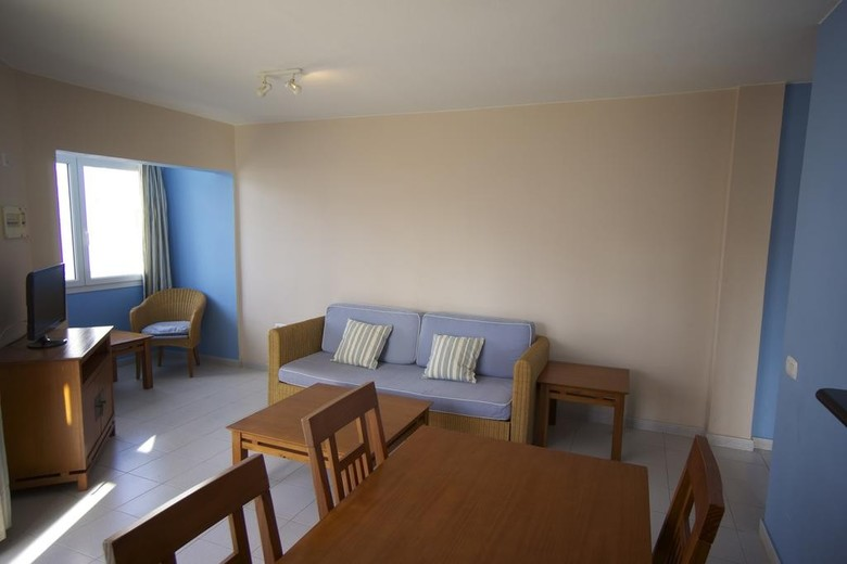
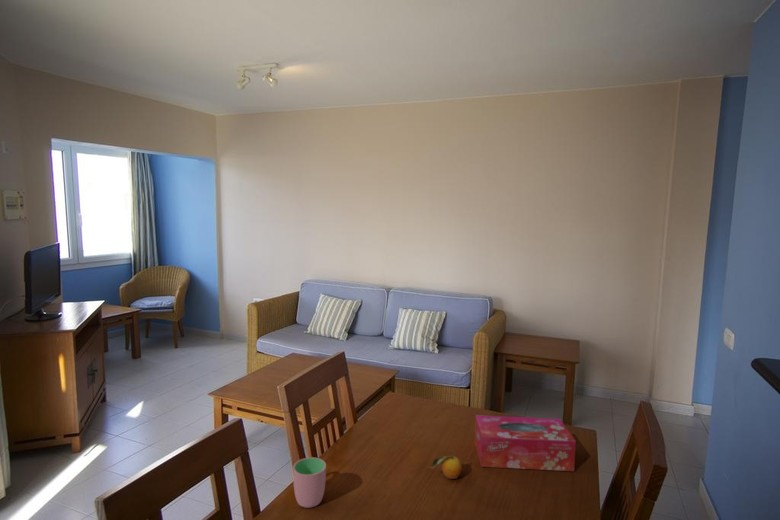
+ fruit [429,450,463,480]
+ tissue box [474,414,577,472]
+ cup [292,456,327,509]
